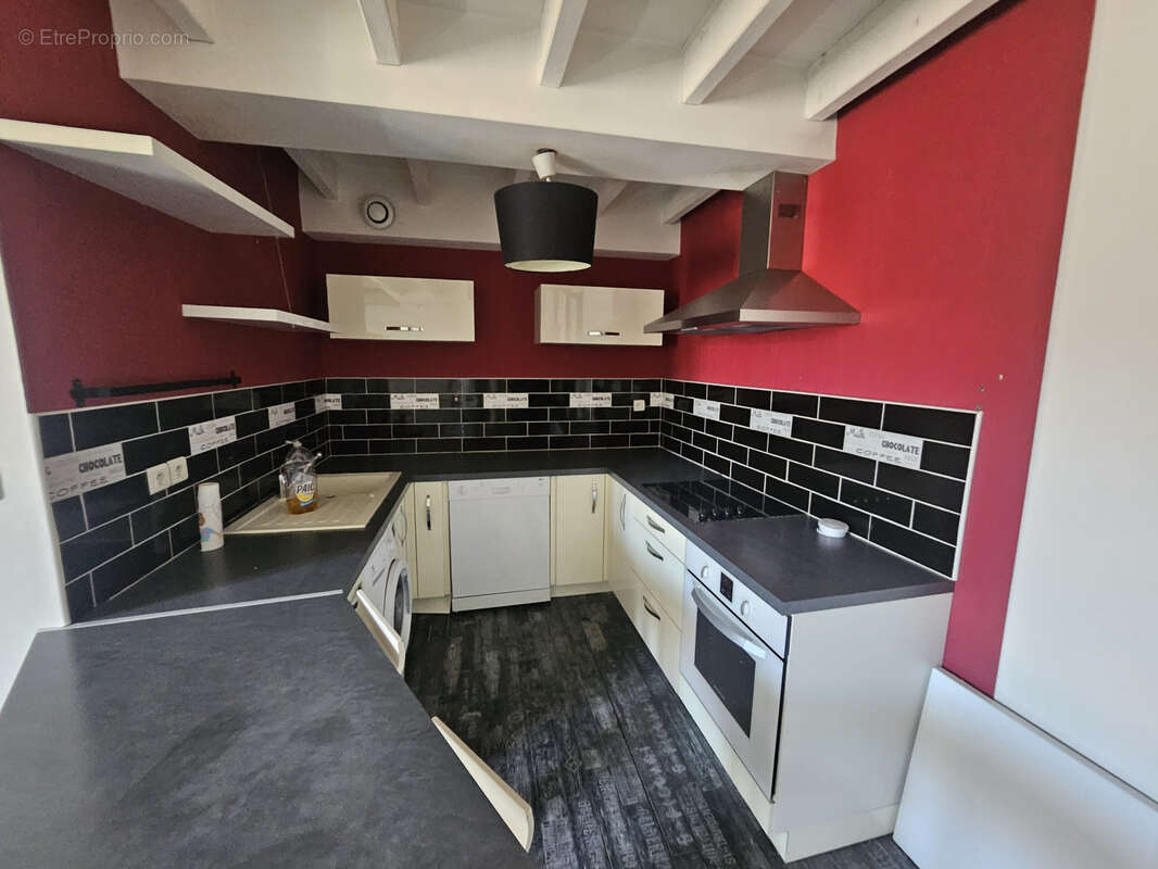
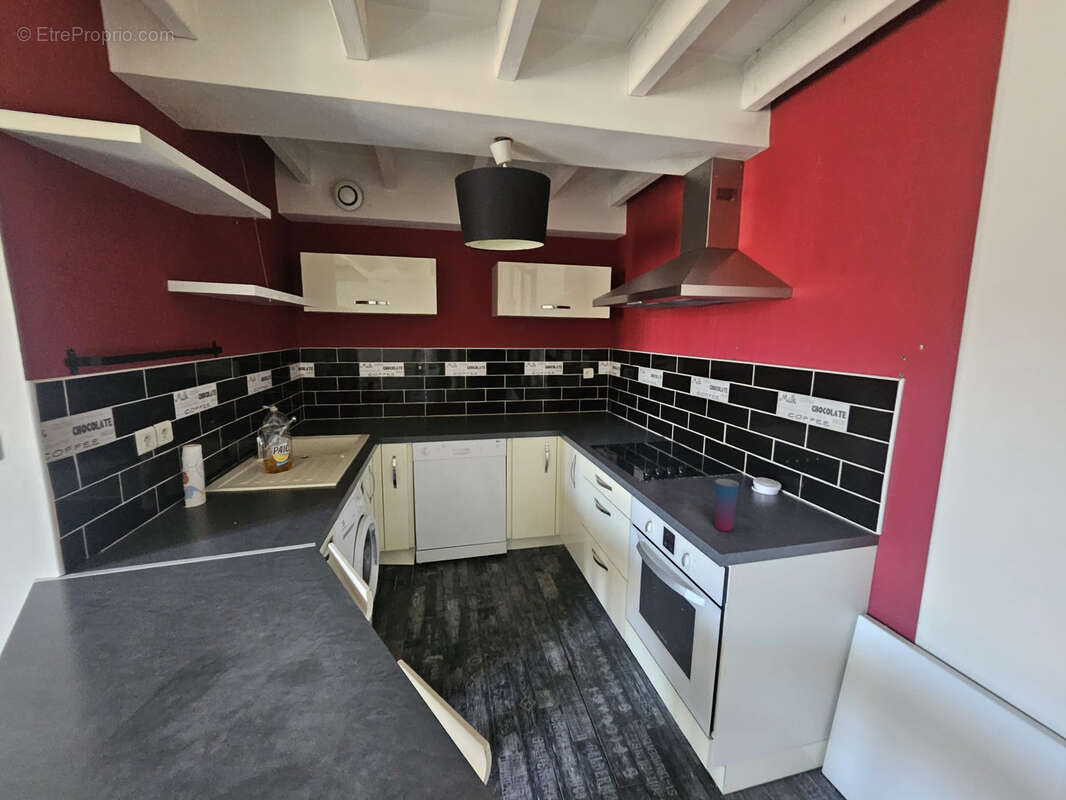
+ cup [714,478,740,532]
